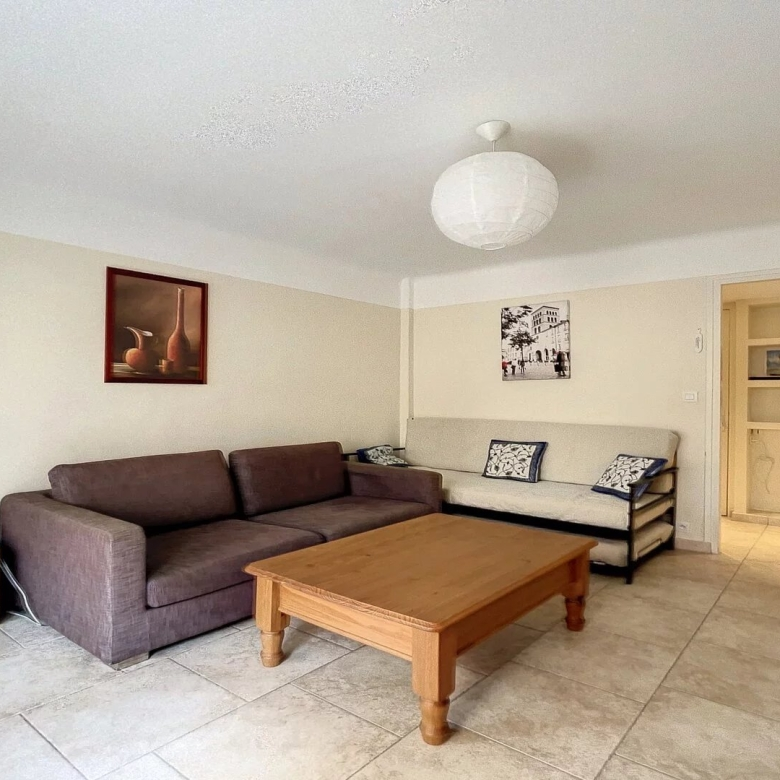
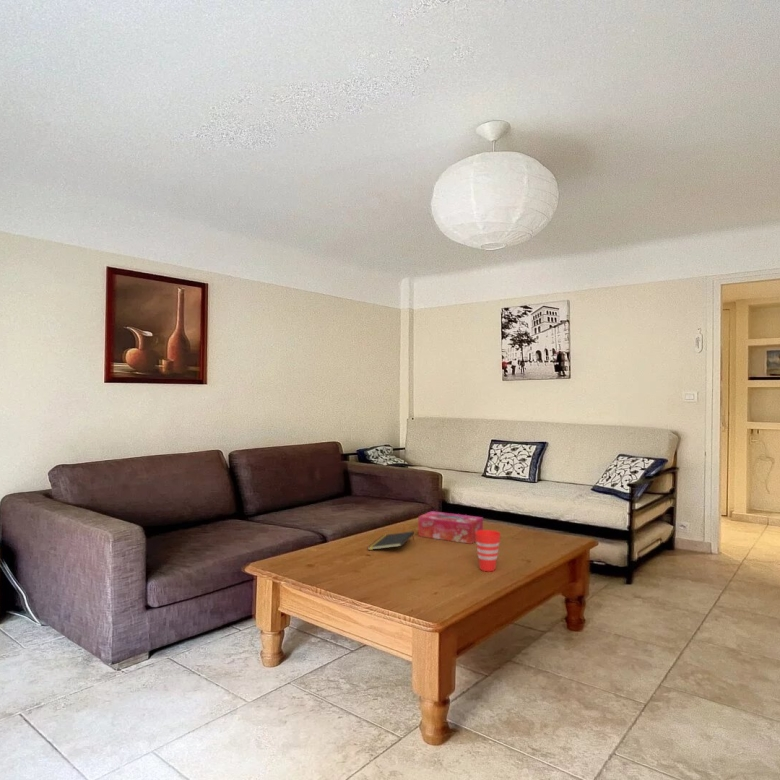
+ tissue box [417,510,484,545]
+ notepad [367,530,415,551]
+ cup [475,529,501,572]
